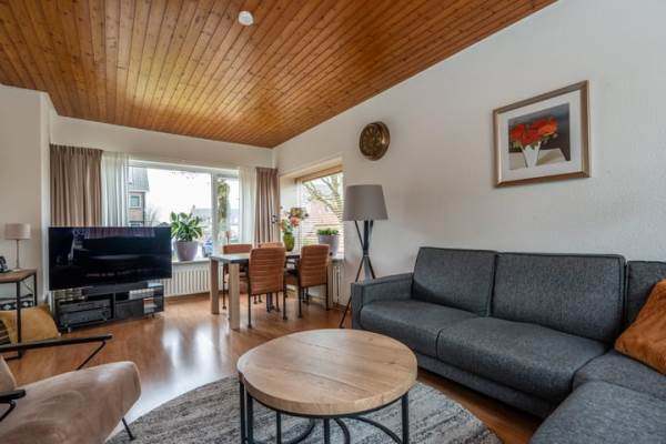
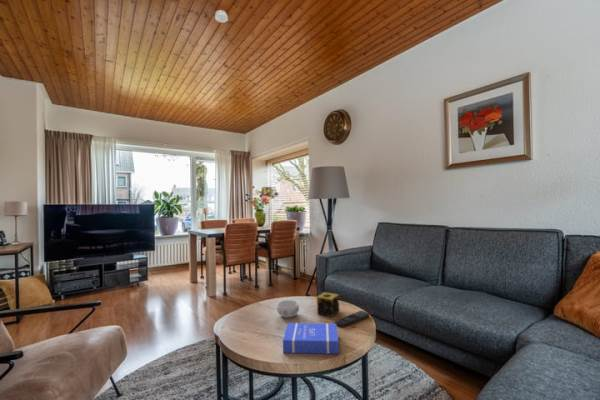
+ decorative bowl [276,299,300,319]
+ candle [316,291,341,317]
+ book [282,322,340,355]
+ remote control [334,310,370,328]
